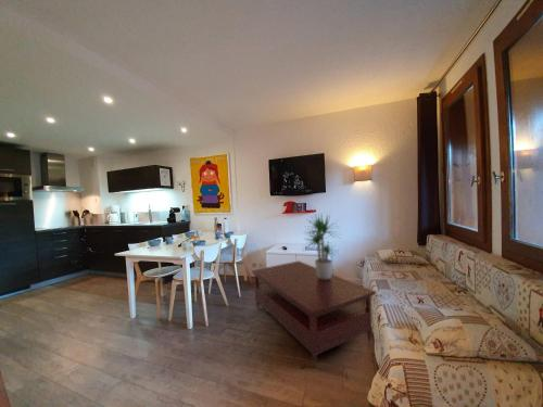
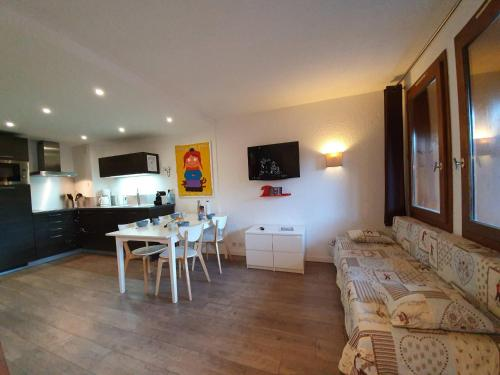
- coffee table [251,260,377,369]
- potted plant [302,212,343,280]
